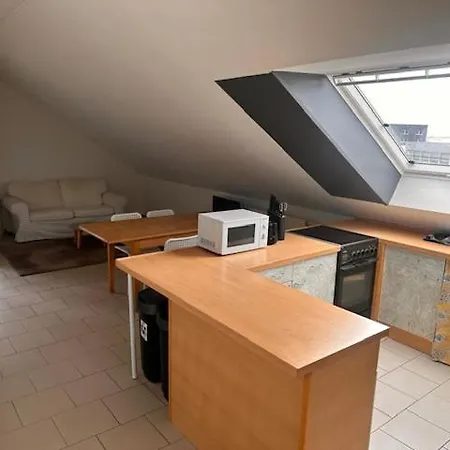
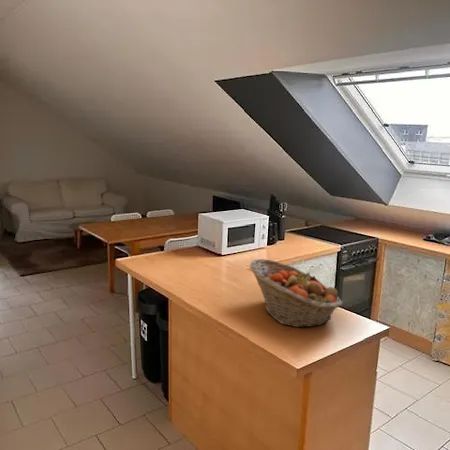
+ fruit basket [249,258,343,328]
